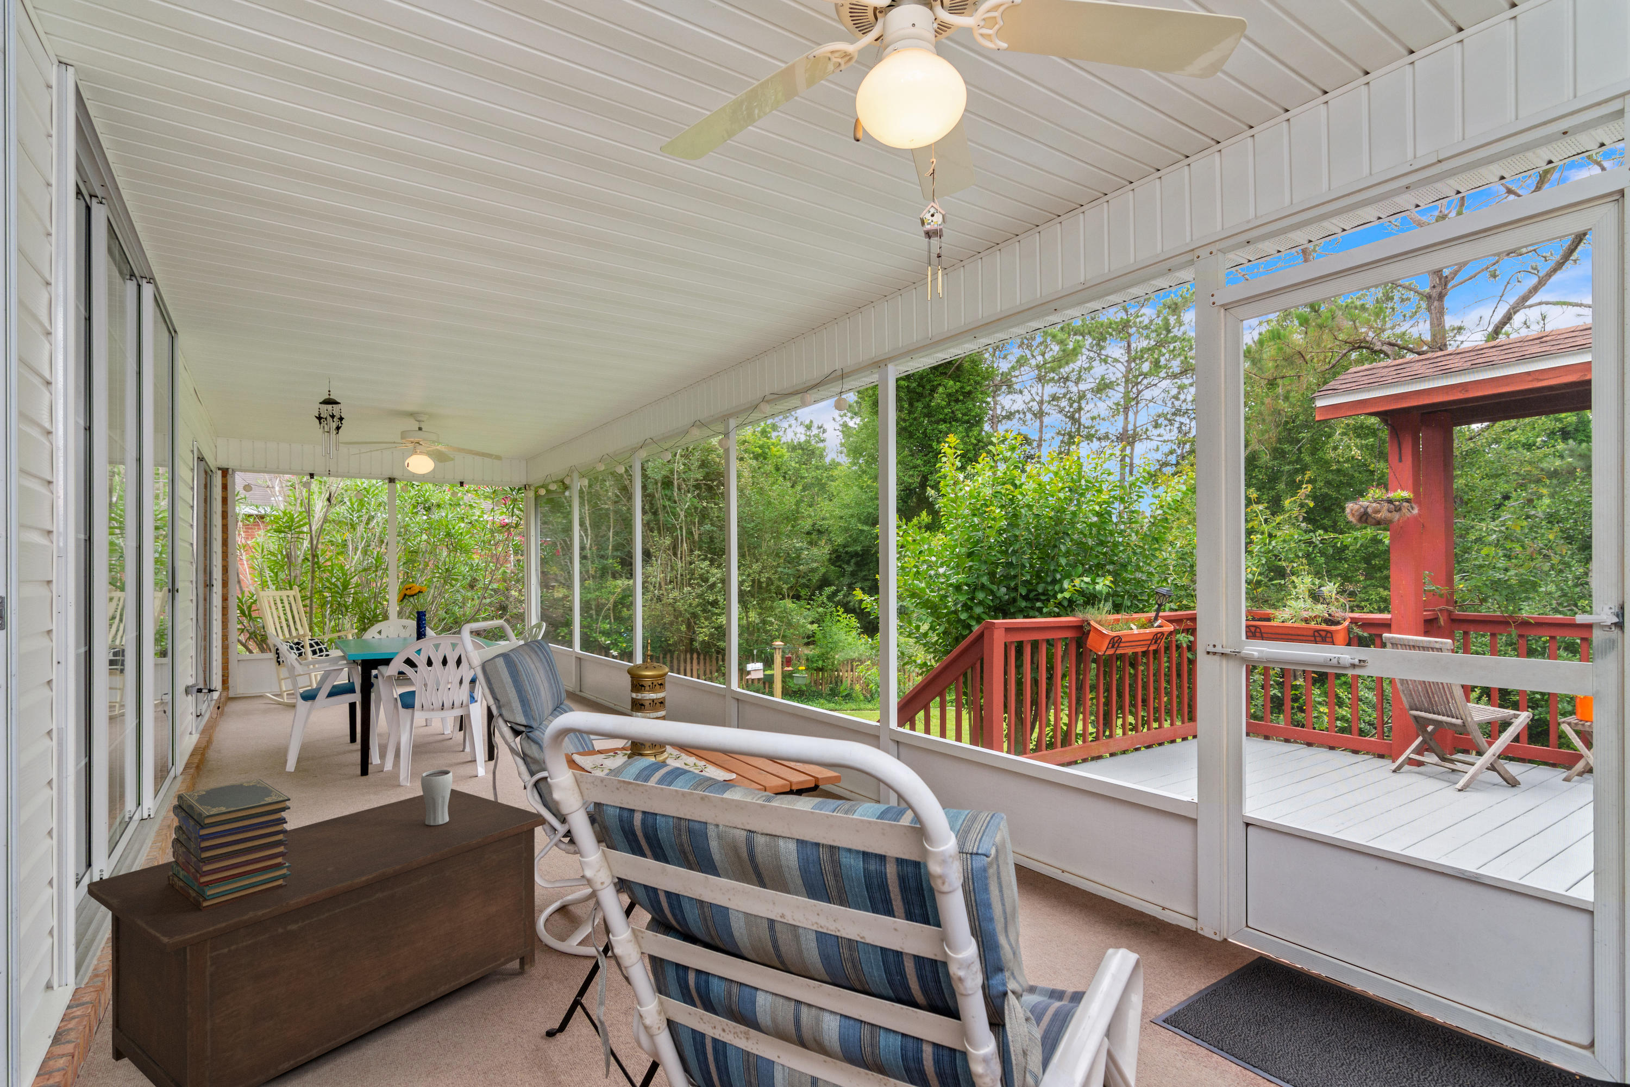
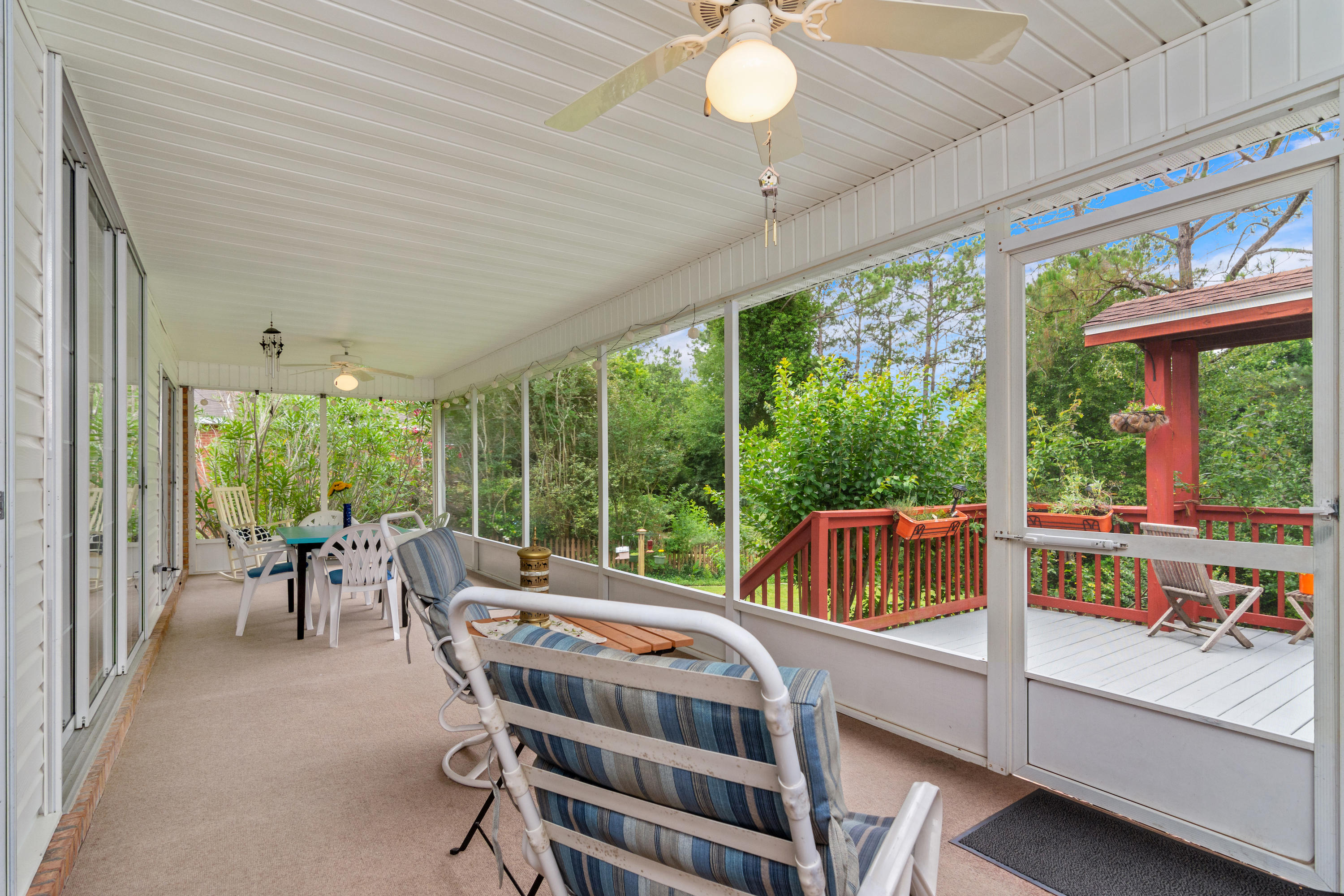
- drinking glass [421,769,454,826]
- cabinet [87,789,546,1087]
- book stack [167,779,291,911]
